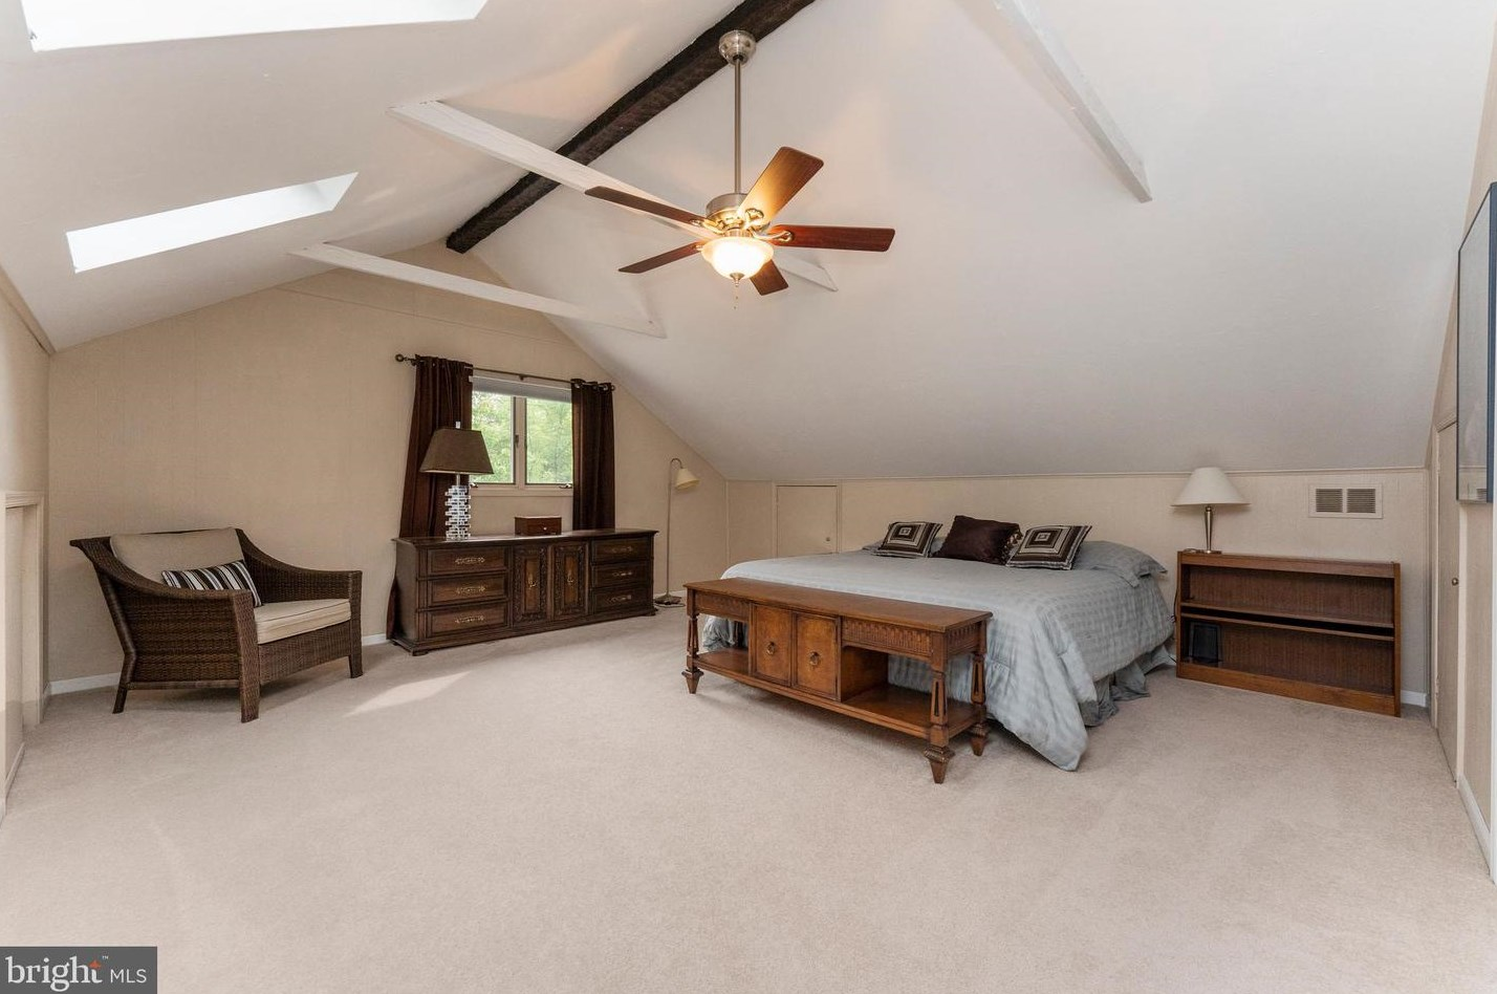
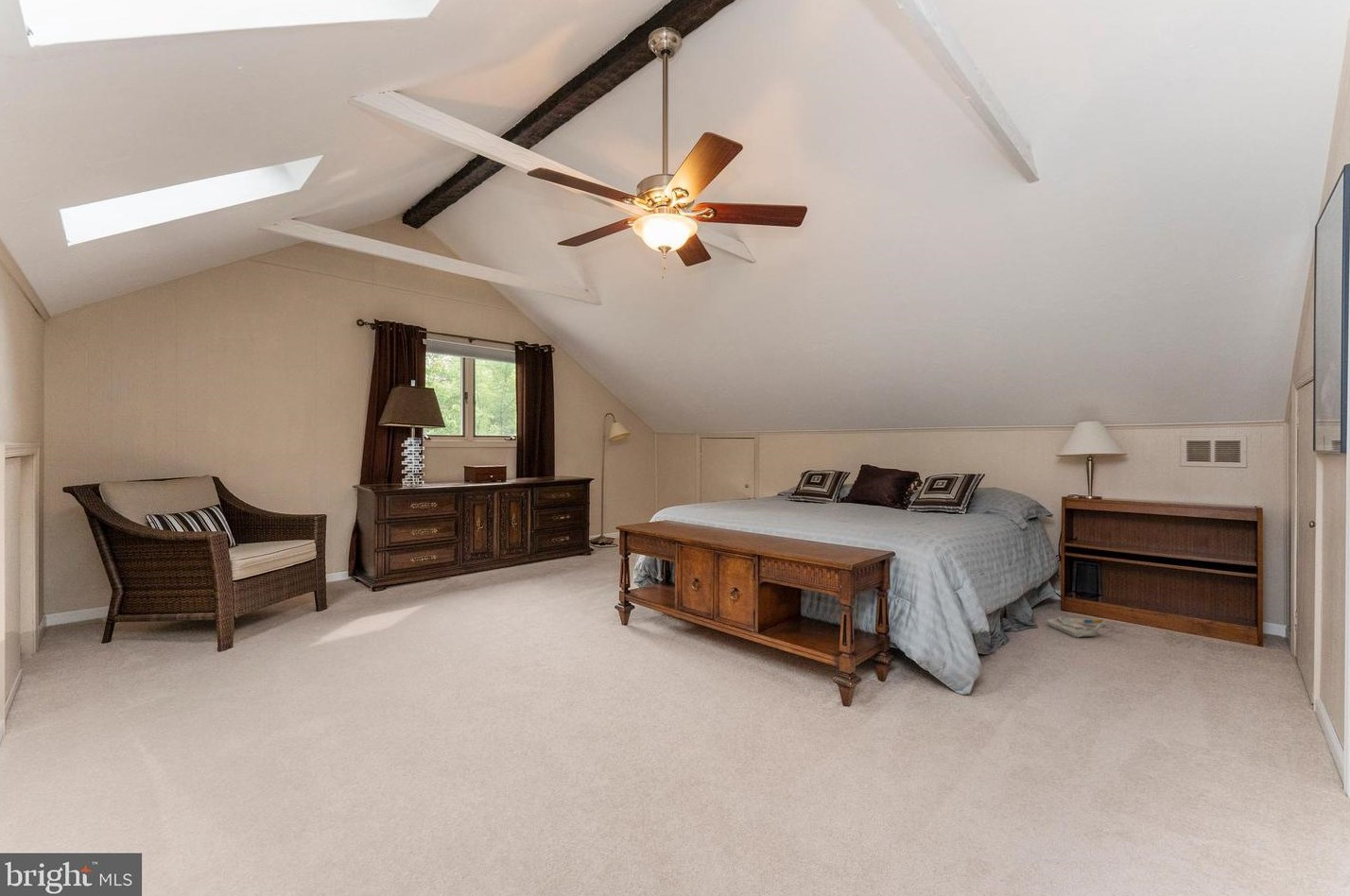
+ bag [1046,616,1107,638]
